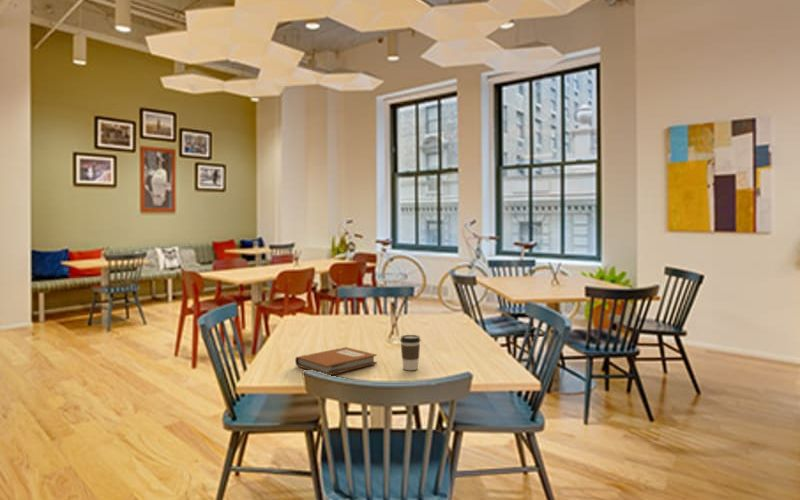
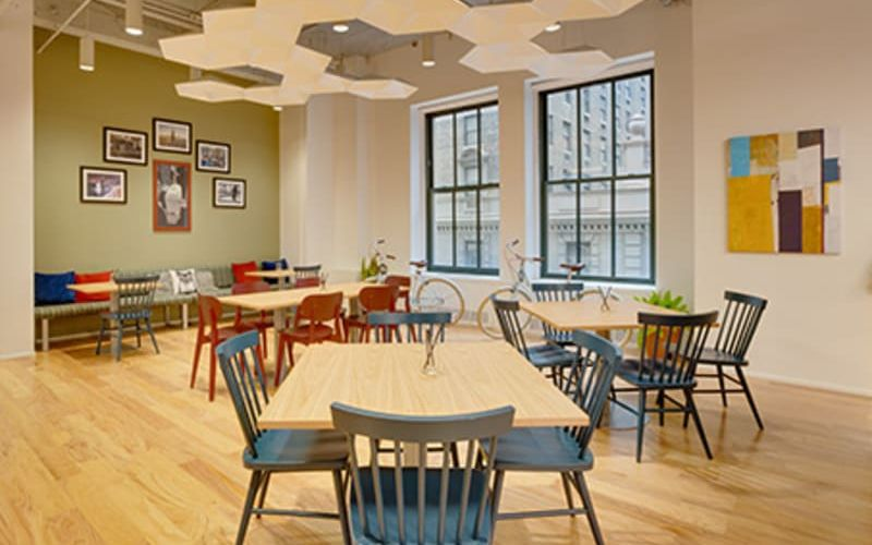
- coffee cup [399,334,421,371]
- notebook [294,346,378,376]
